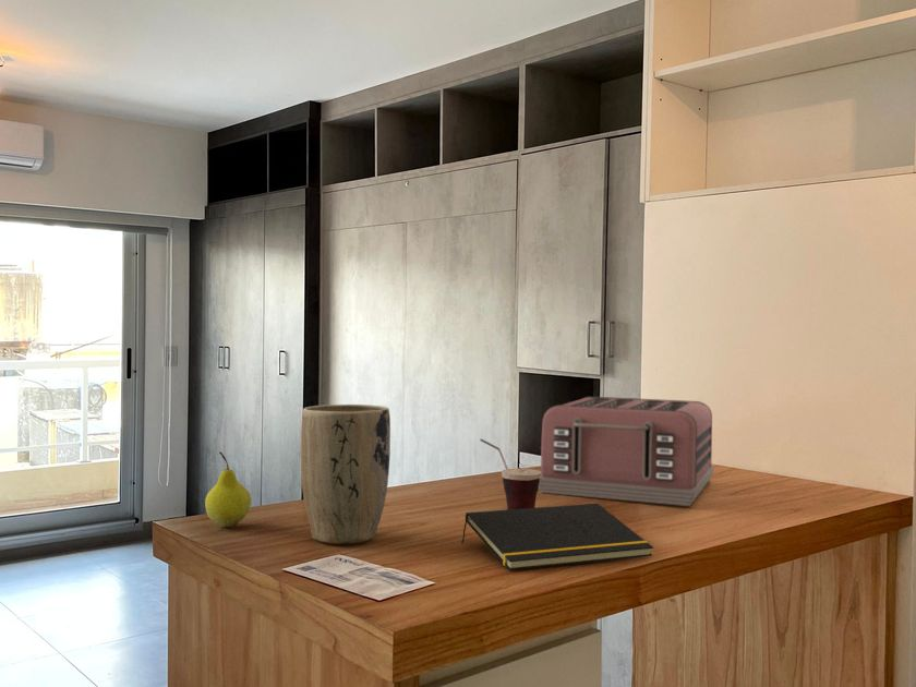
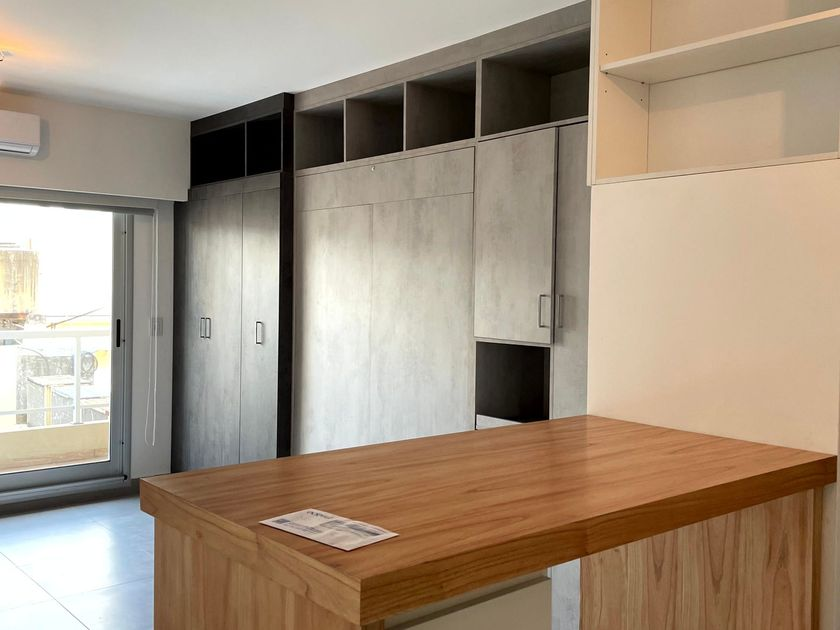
- plant pot [300,403,391,545]
- toaster [539,396,714,507]
- fruit [204,450,252,528]
- notepad [460,503,654,571]
- cup [479,438,542,510]
